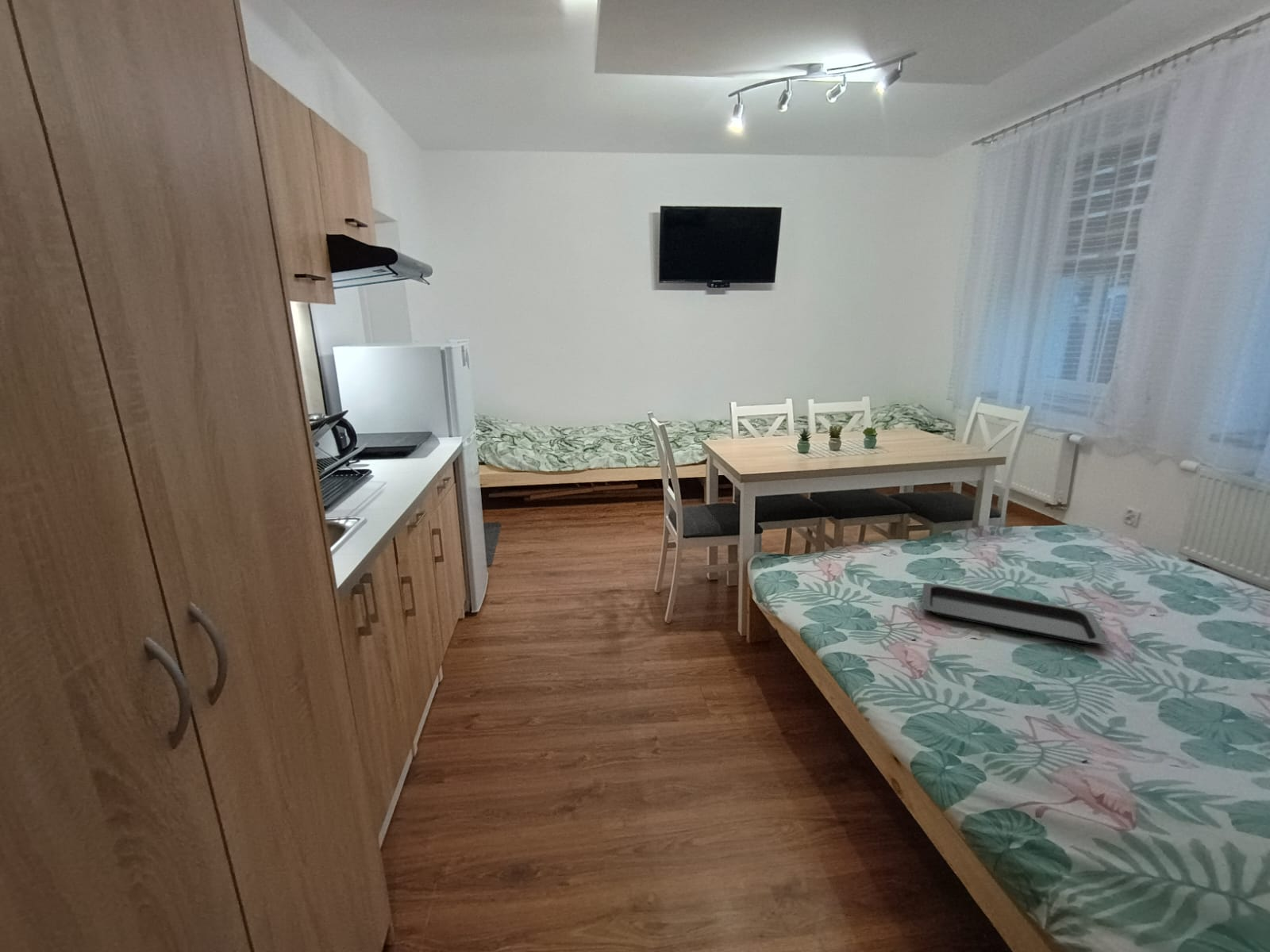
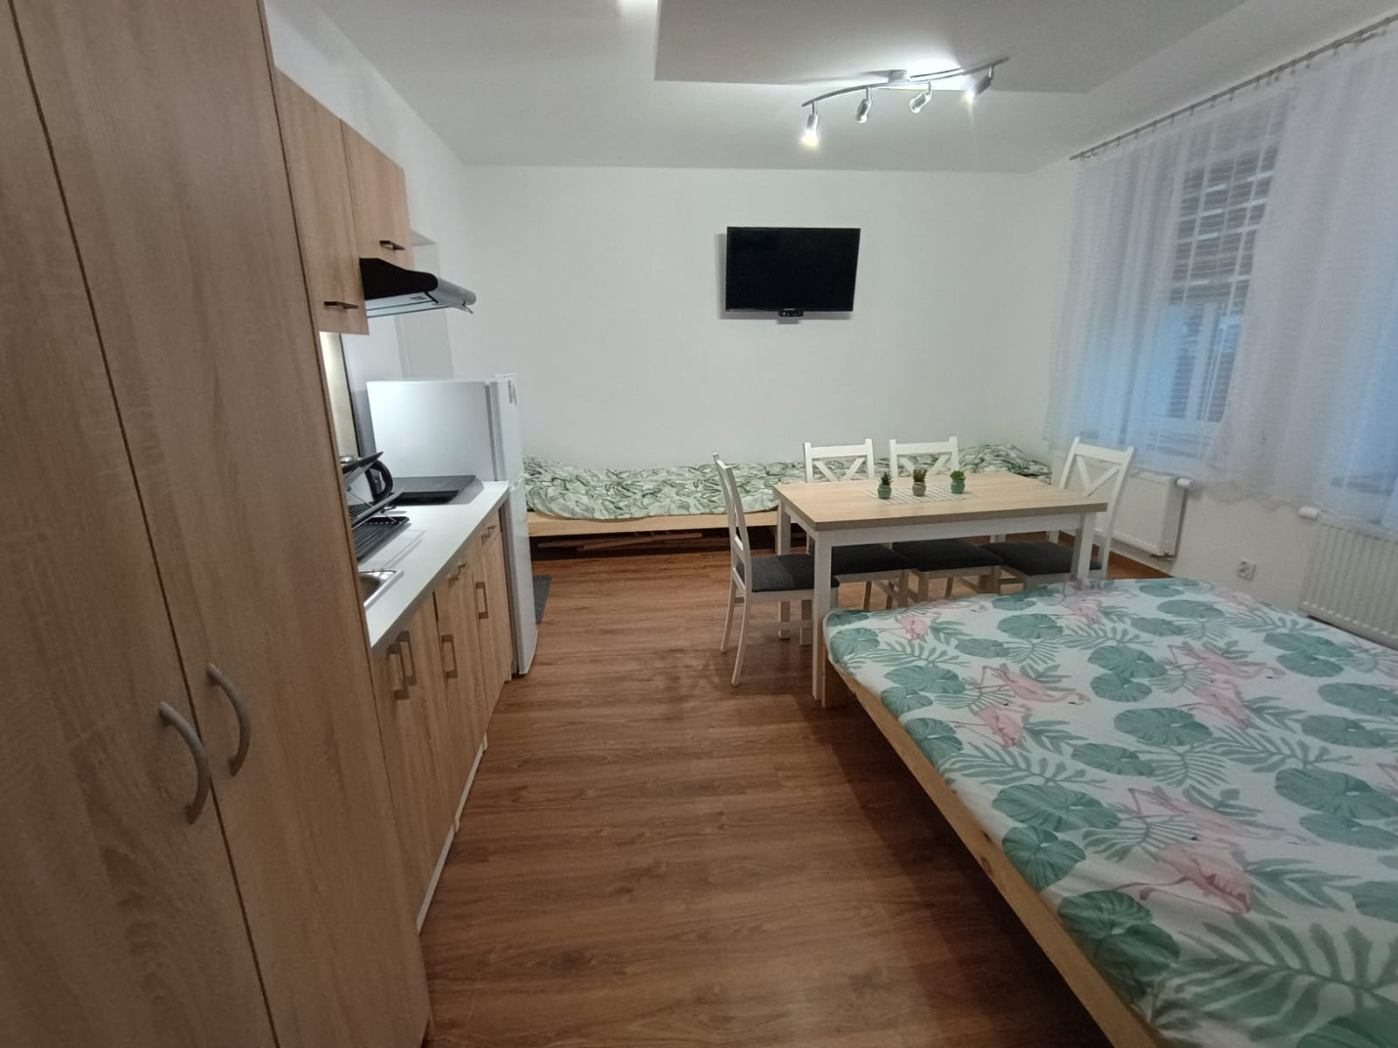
- serving tray [921,582,1110,645]
